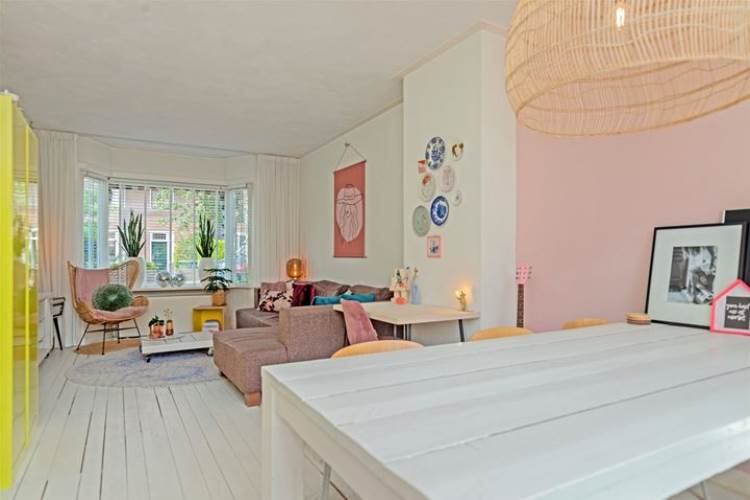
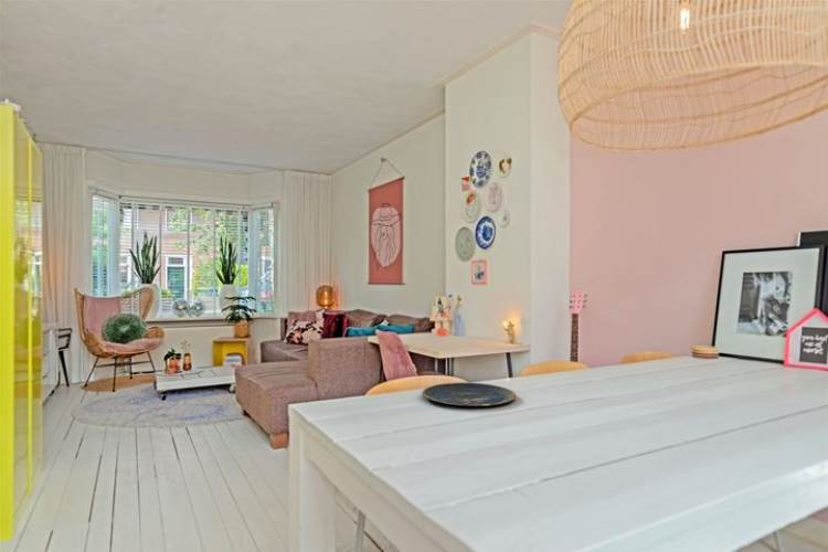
+ plate [422,382,517,407]
